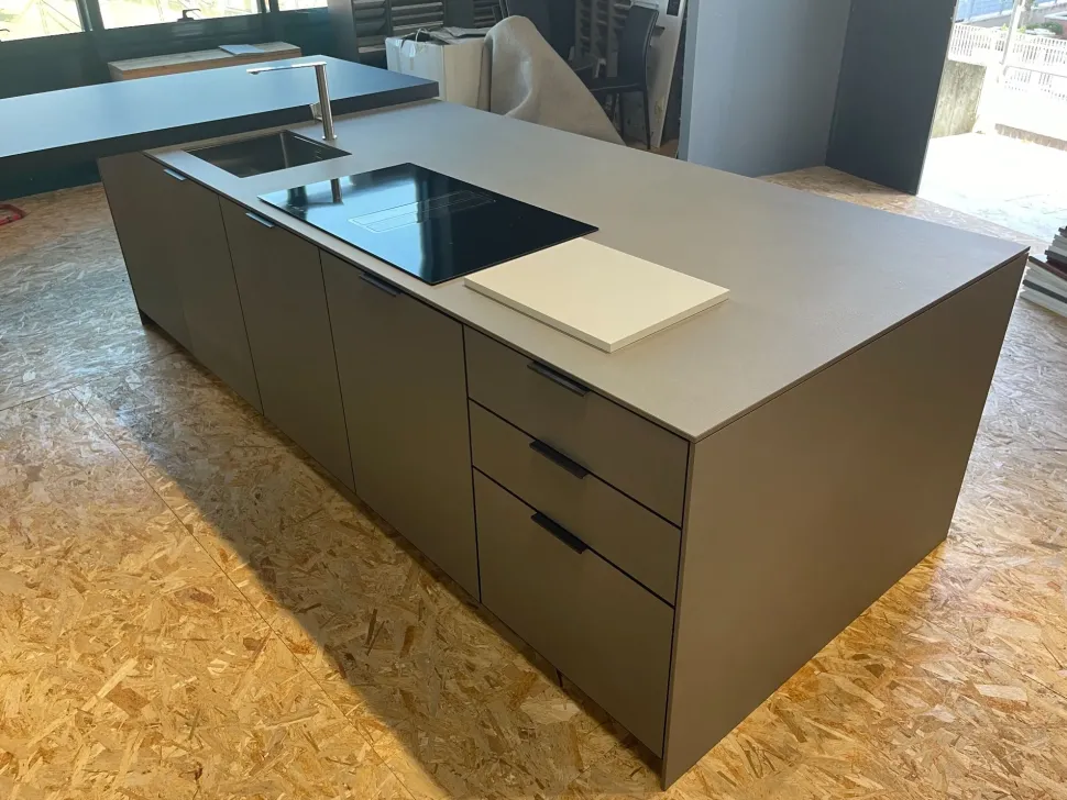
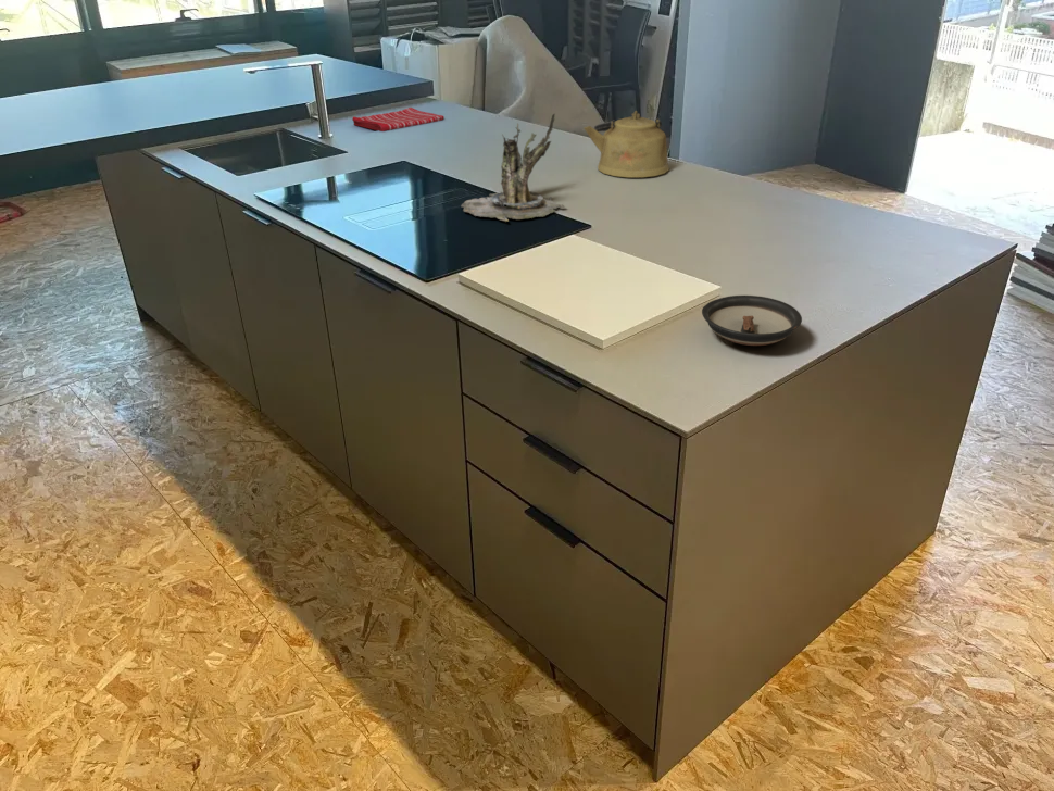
+ kettle [584,110,670,178]
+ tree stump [460,113,568,223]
+ saucer [701,294,803,347]
+ dish towel [351,106,446,133]
